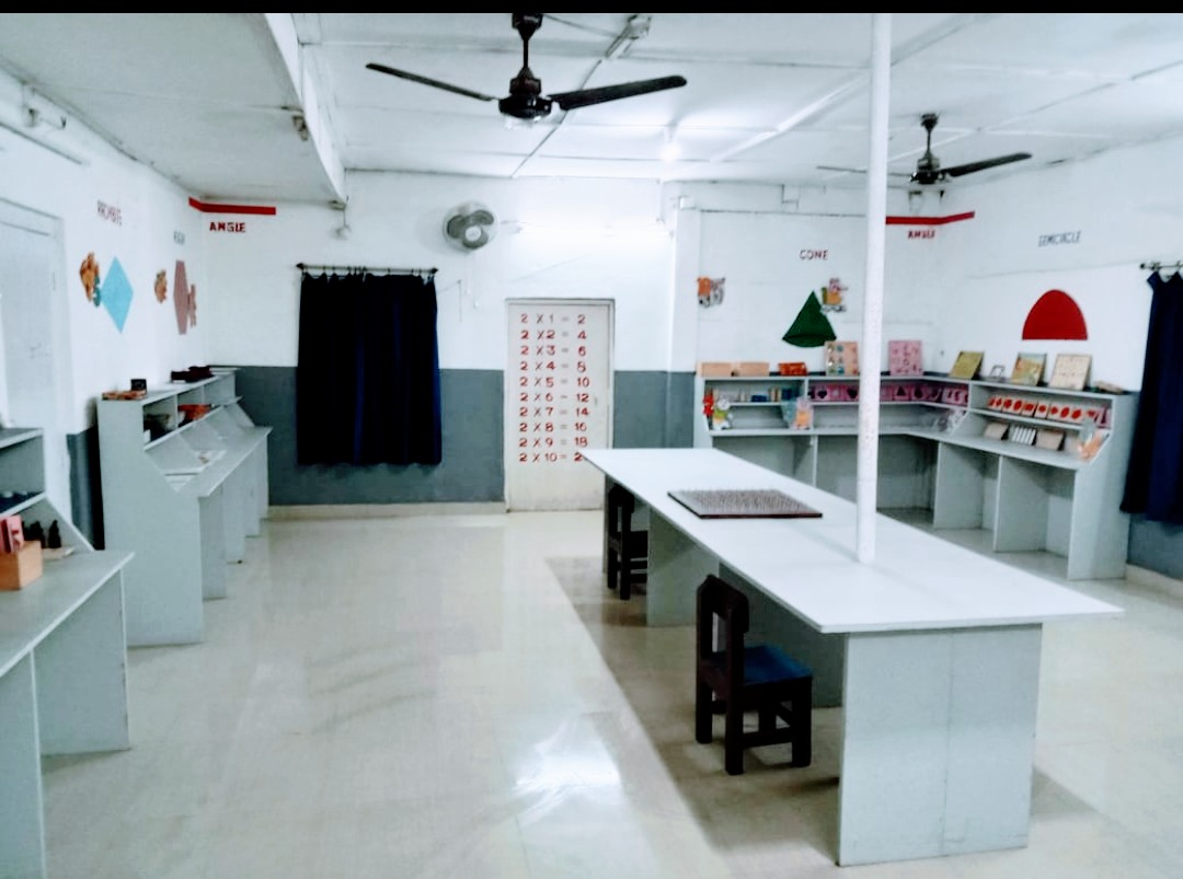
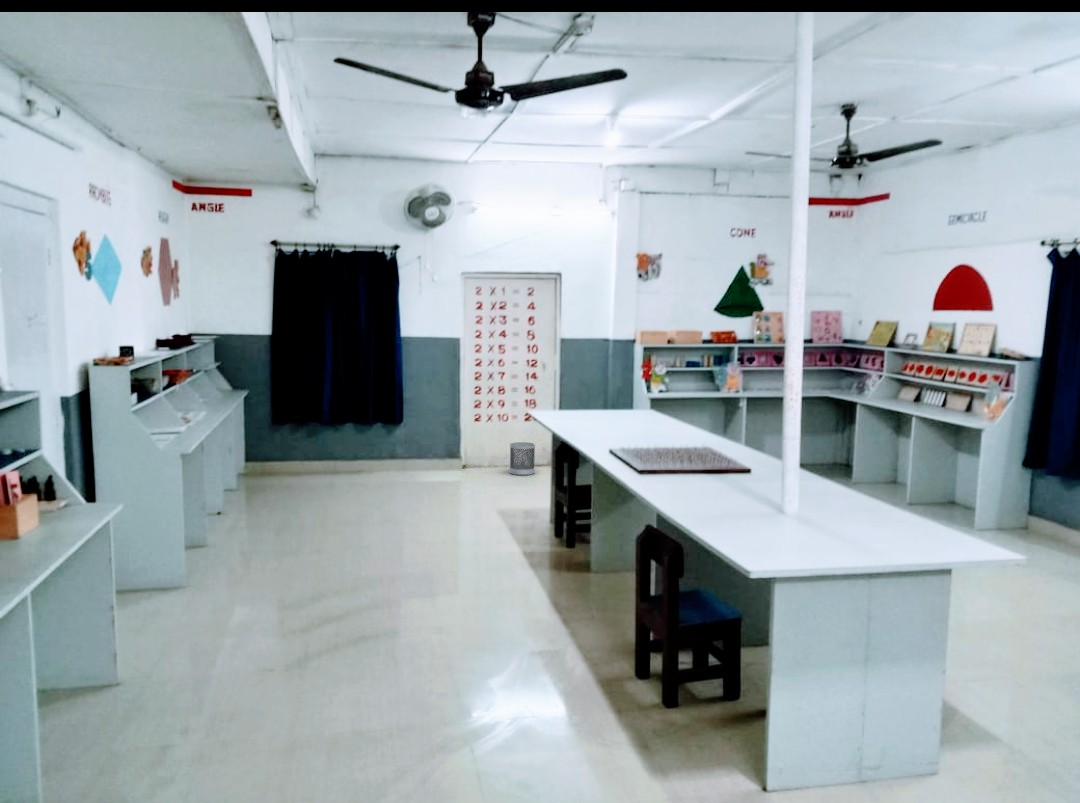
+ wastebasket [509,441,536,476]
